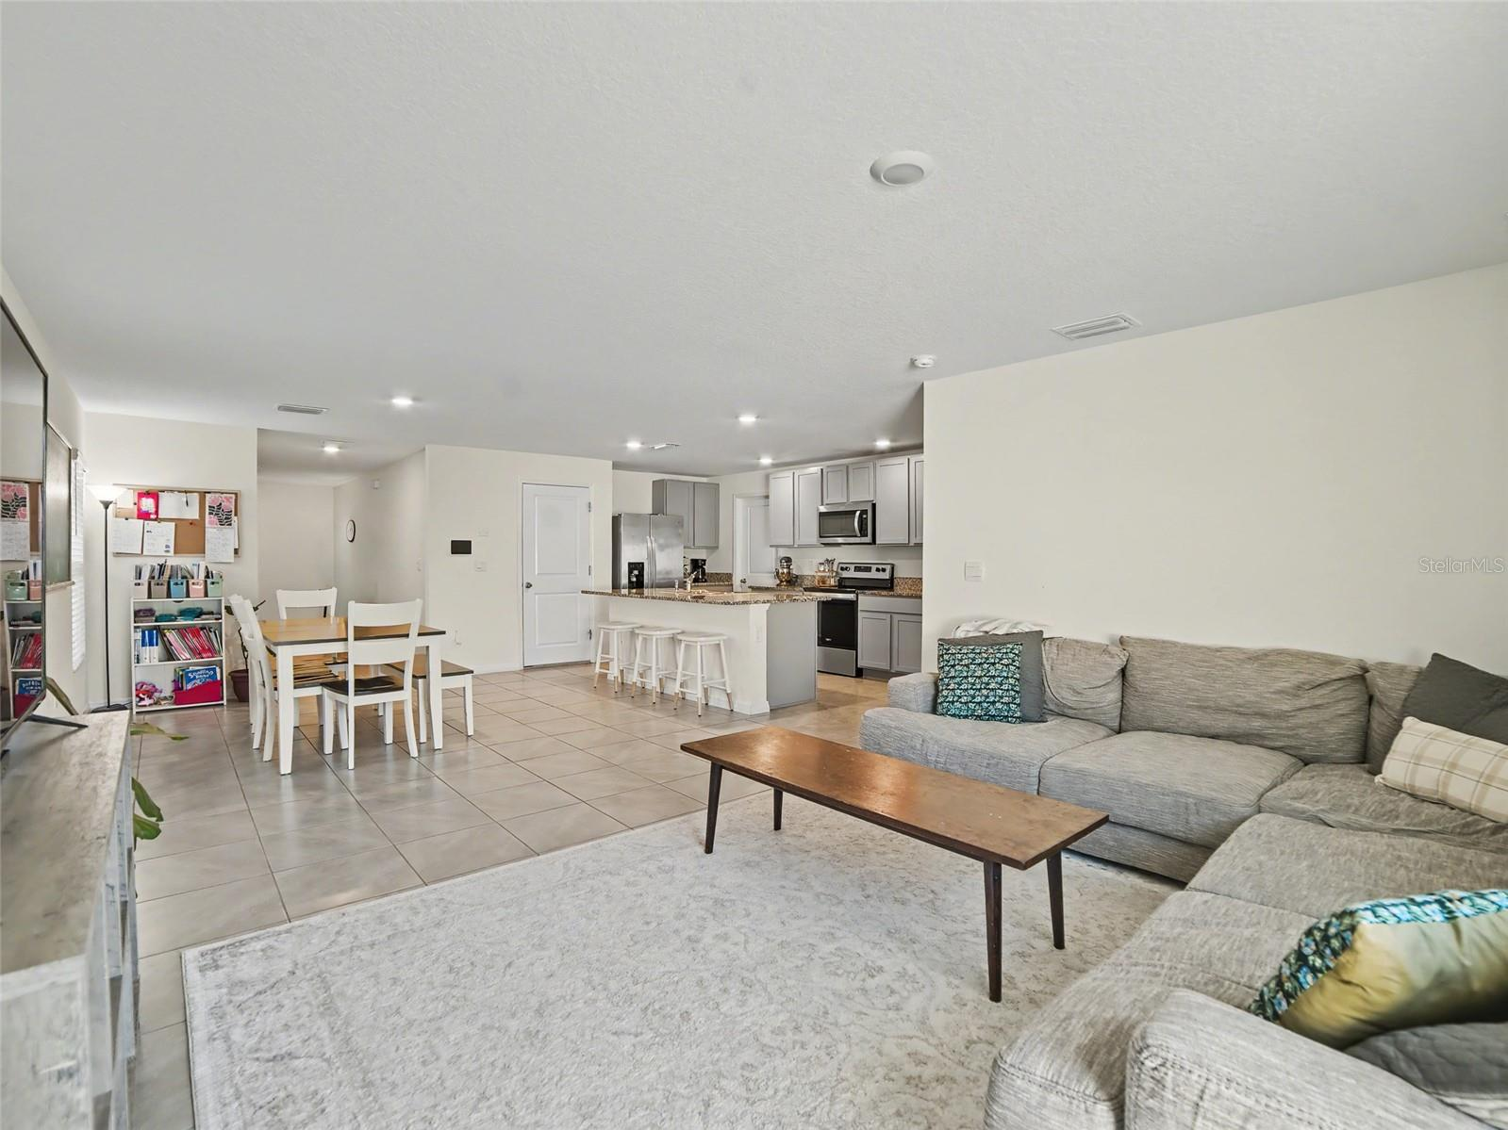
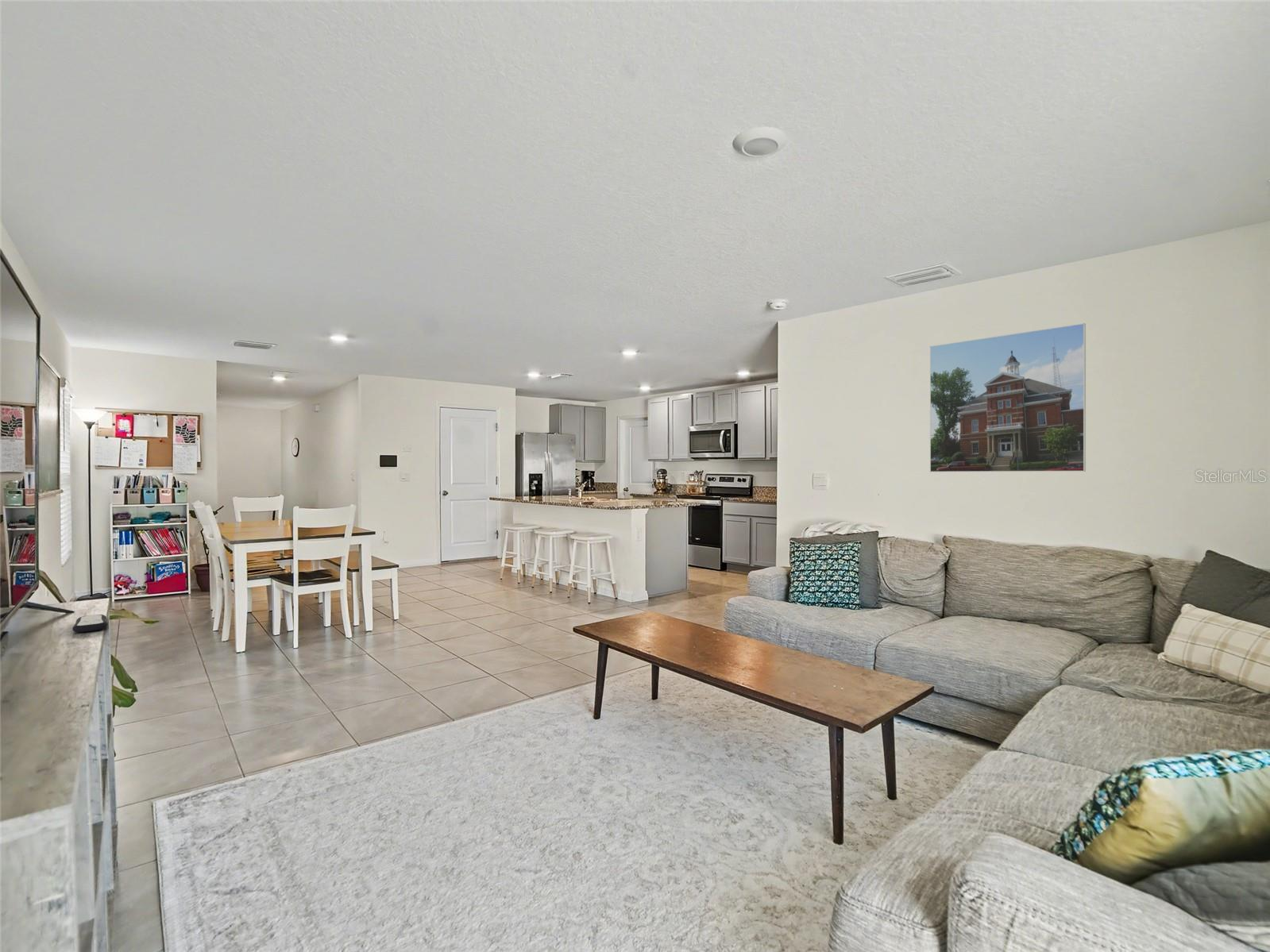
+ remote control [71,614,108,633]
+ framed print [929,322,1087,473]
